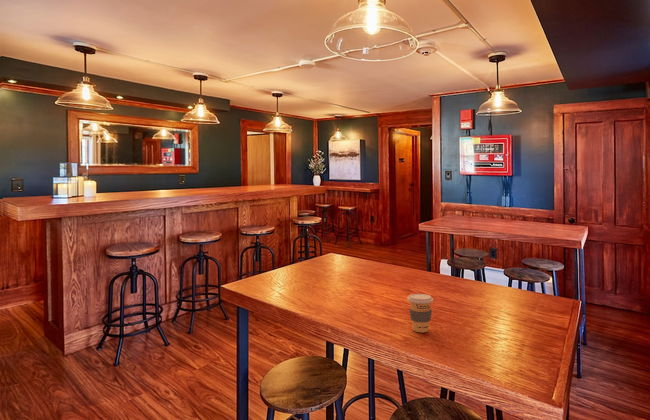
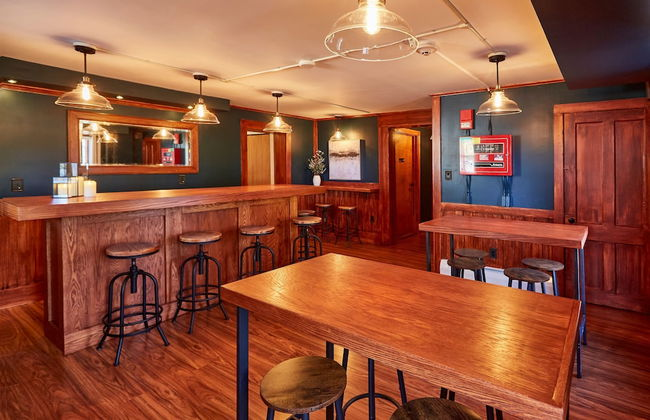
- coffee cup [406,293,434,333]
